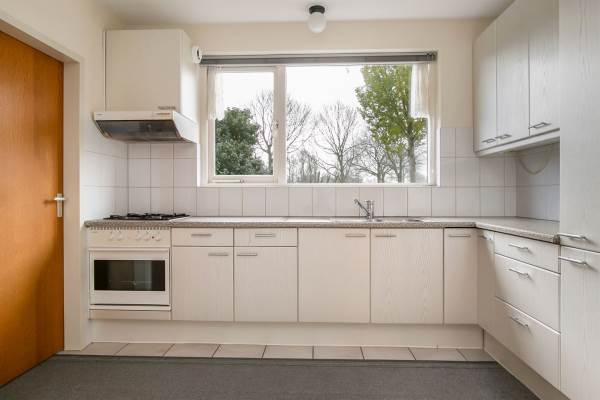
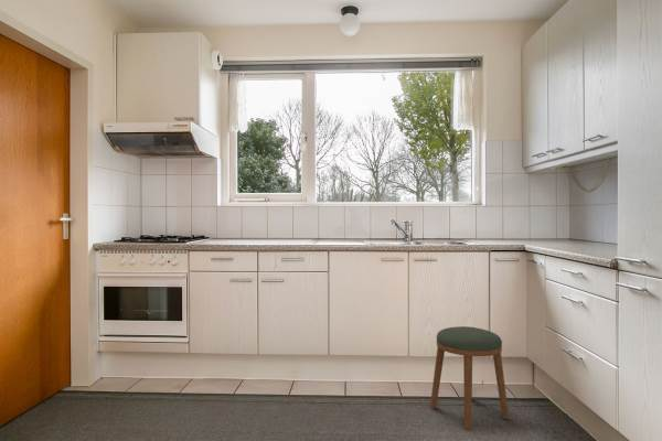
+ stool [429,325,510,431]
